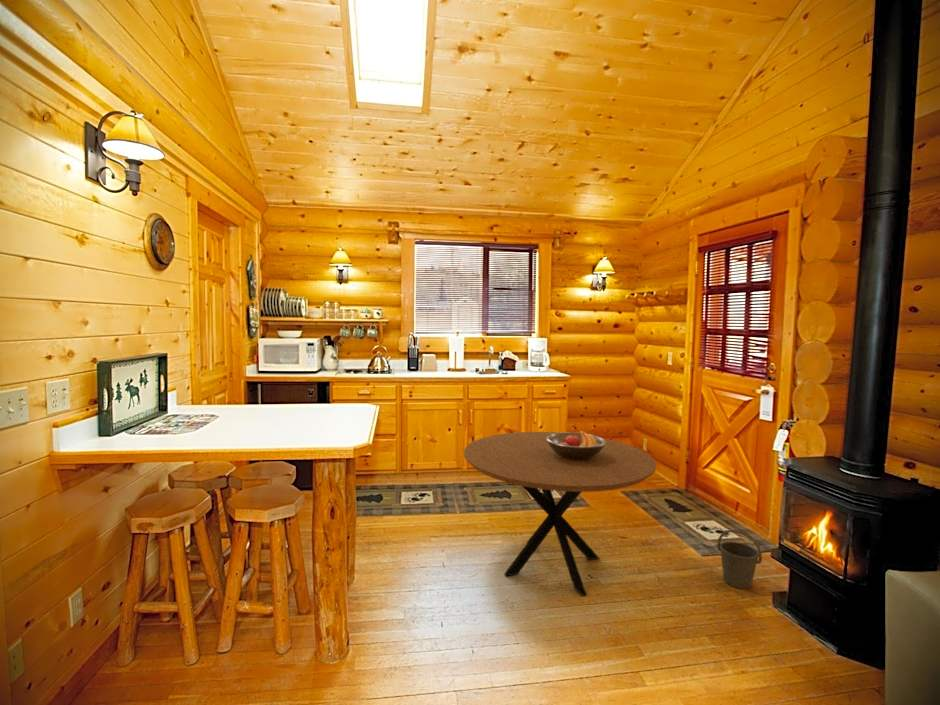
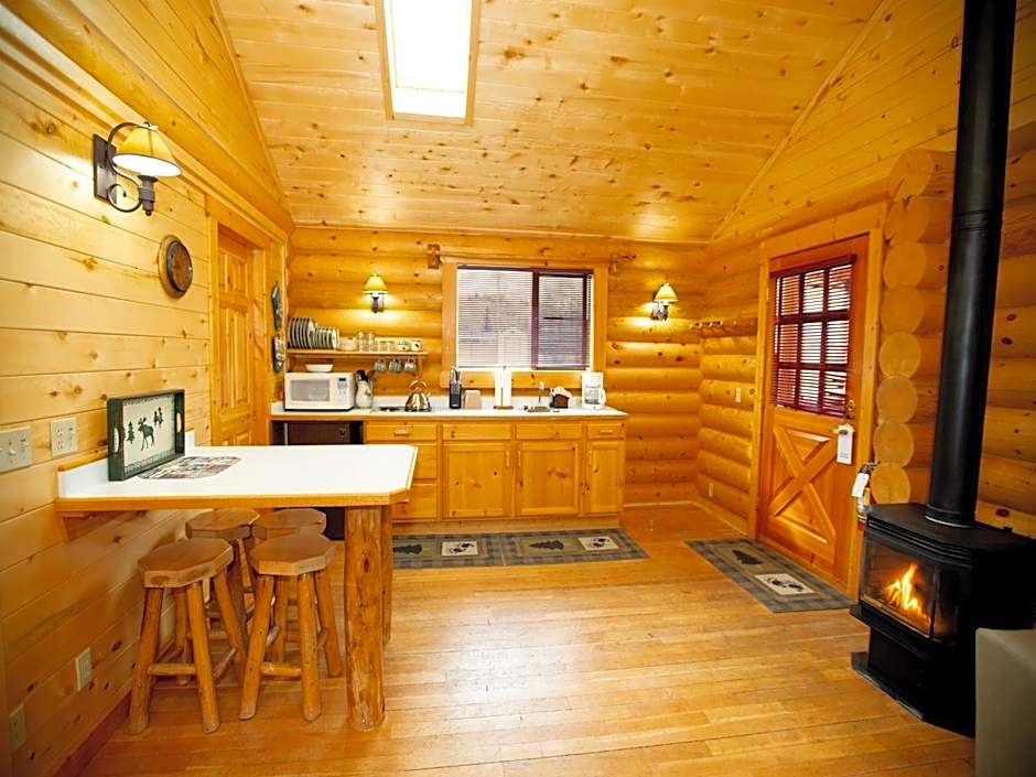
- bucket [716,528,763,590]
- fruit bowl [546,429,606,459]
- dining table [463,431,657,597]
